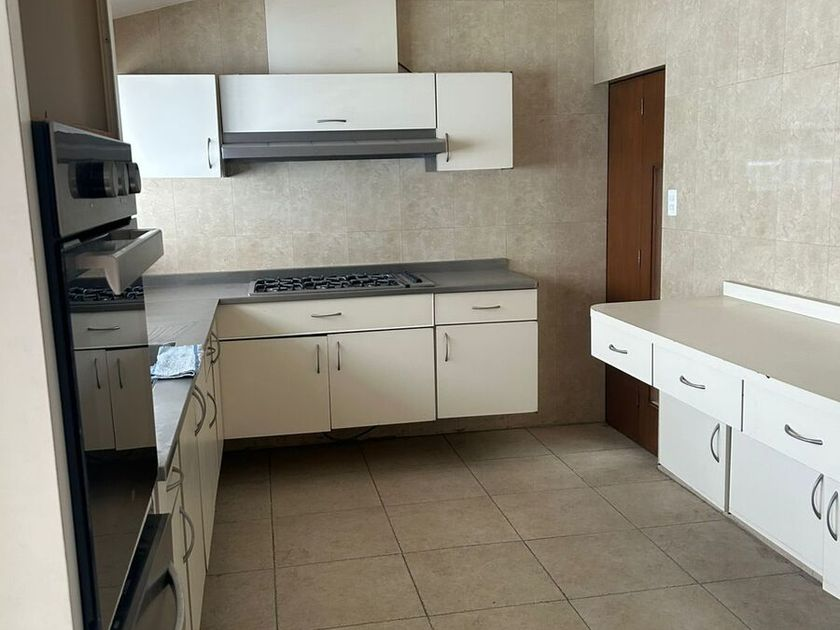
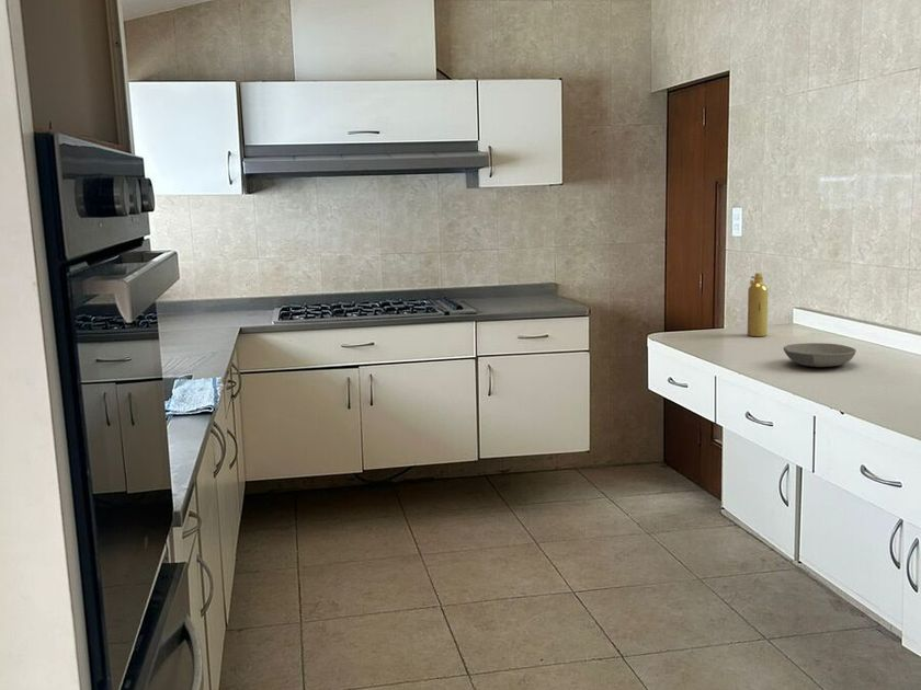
+ perfume bottle [747,272,770,337]
+ bowl [783,342,857,368]
